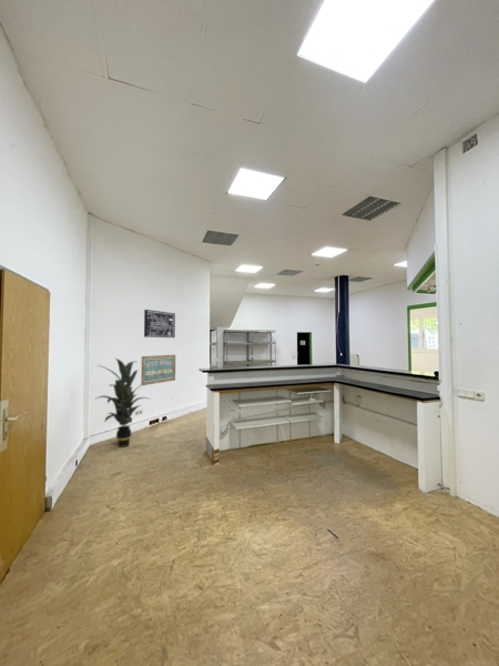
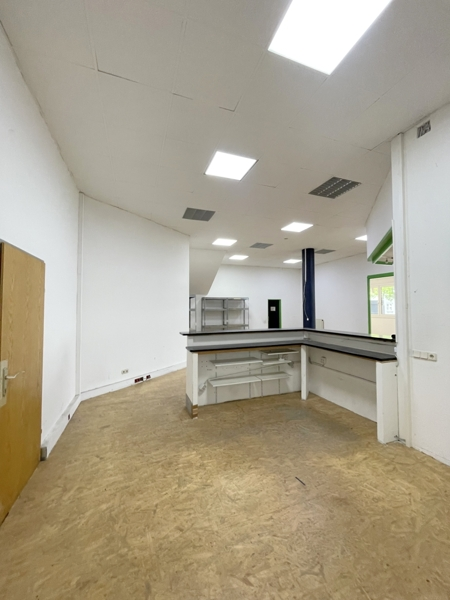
- wall art [140,354,176,386]
- wall art [143,309,176,339]
- indoor plant [95,357,153,448]
